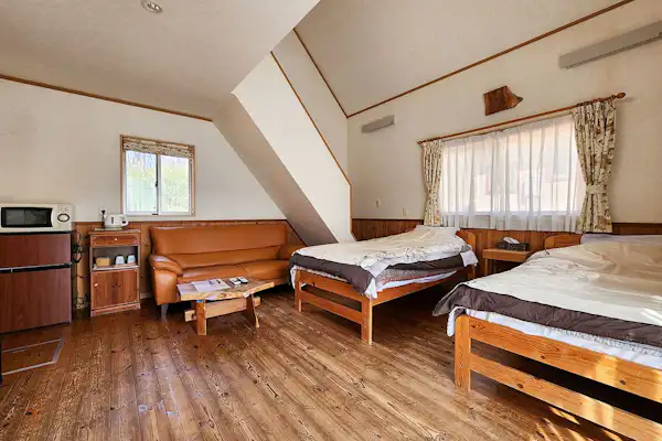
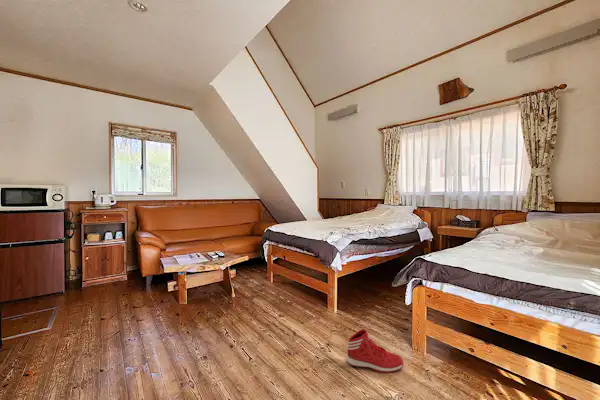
+ sneaker [346,328,404,373]
